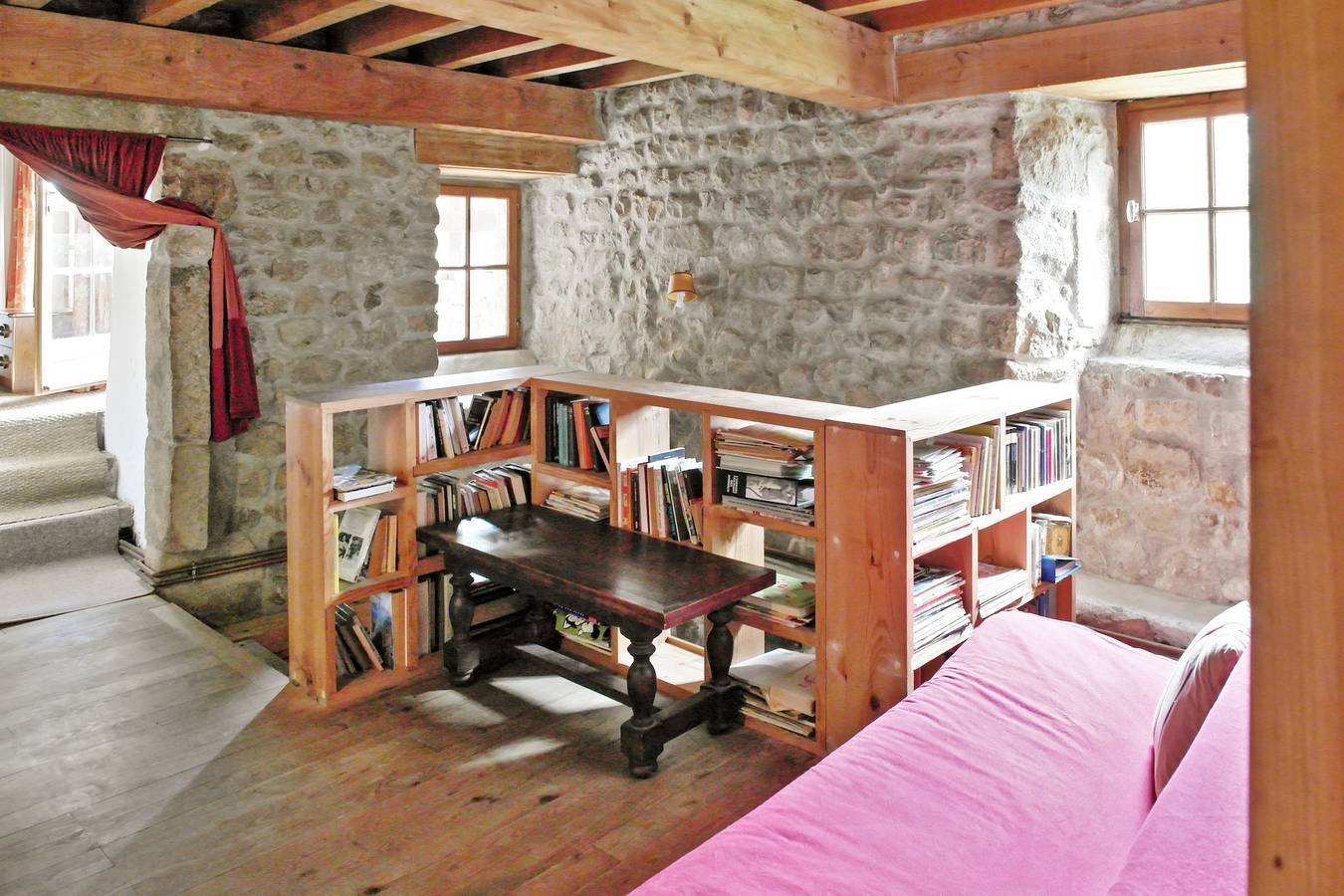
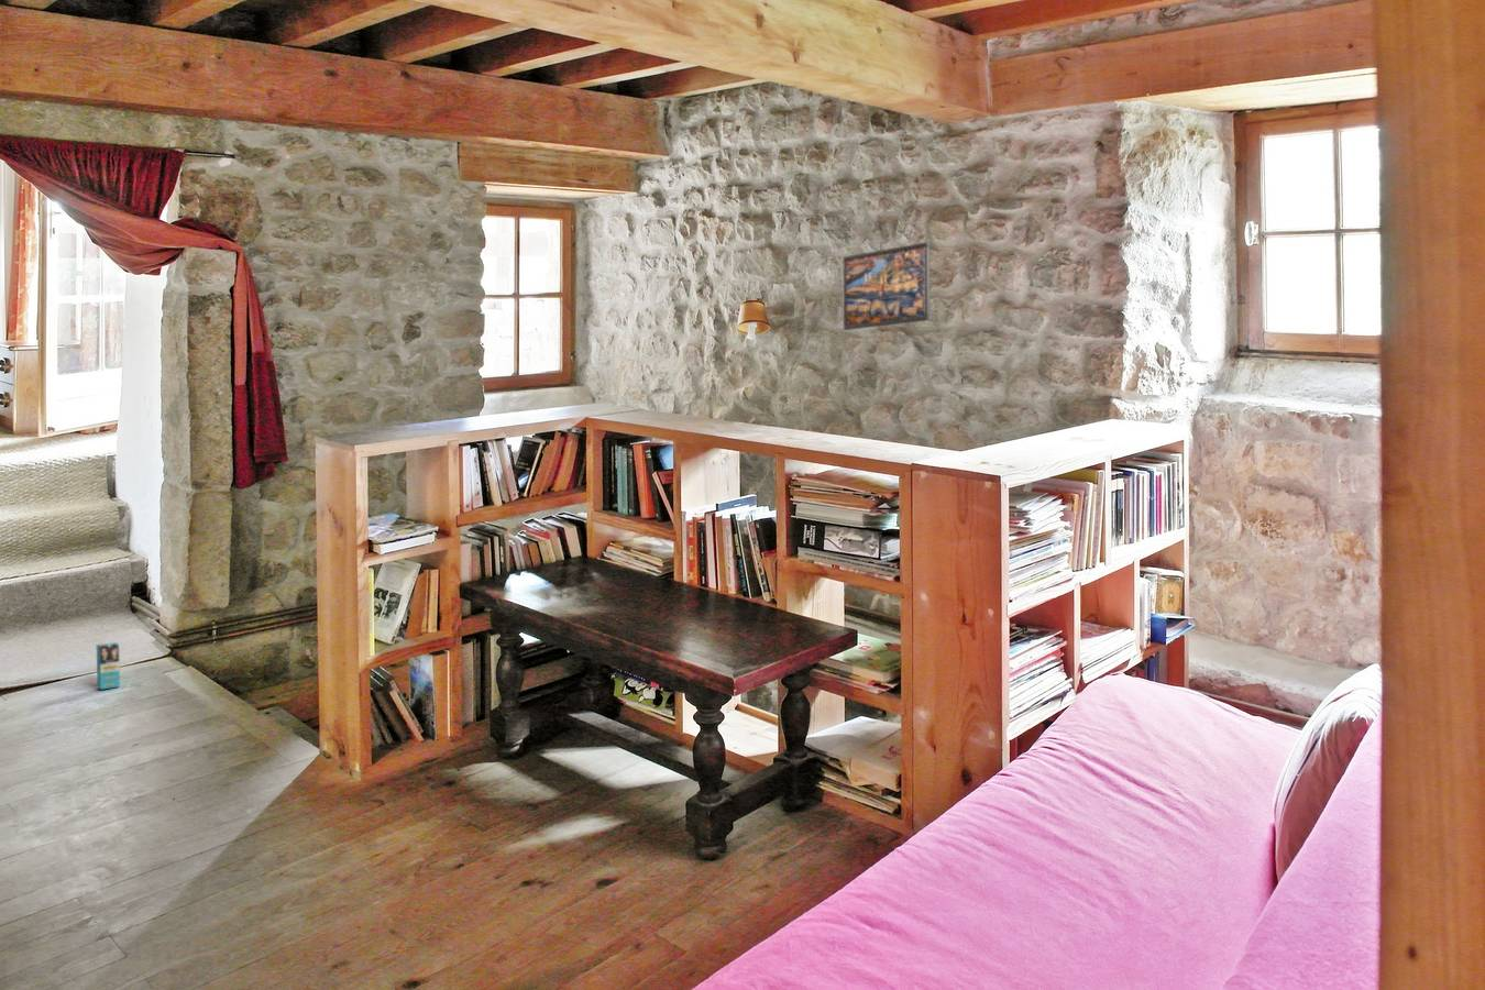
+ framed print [842,241,931,331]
+ box [96,641,122,691]
